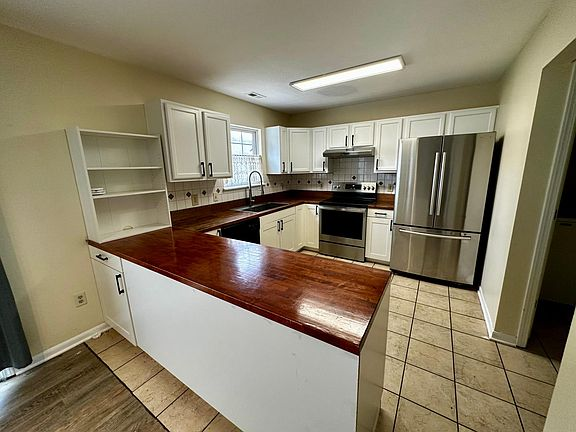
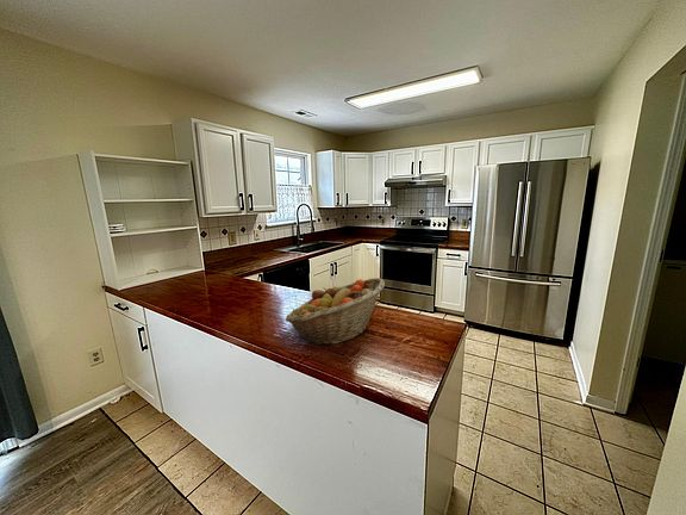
+ fruit basket [285,277,386,347]
